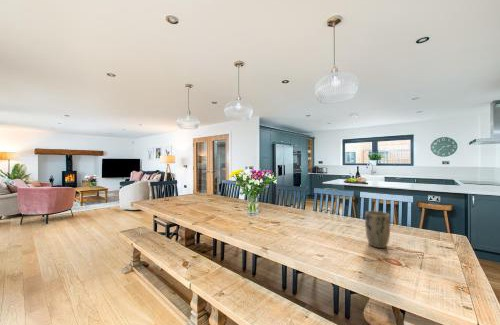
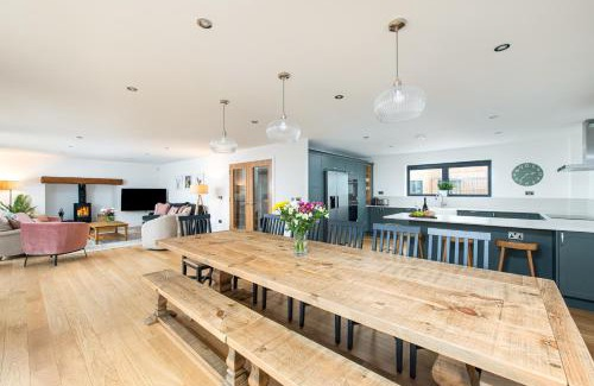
- plant pot [364,210,391,249]
